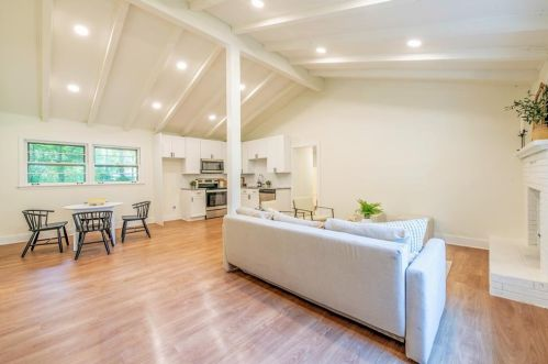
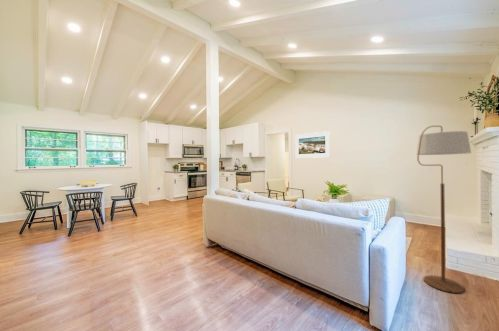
+ floor lamp [415,125,472,294]
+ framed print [294,130,331,159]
